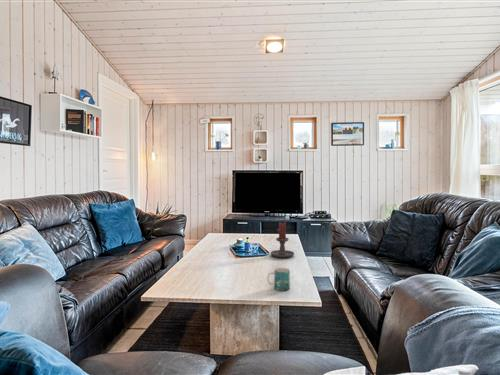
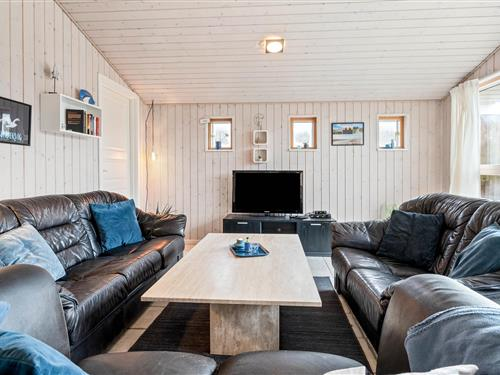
- mug [267,267,291,292]
- candle holder [270,222,295,259]
